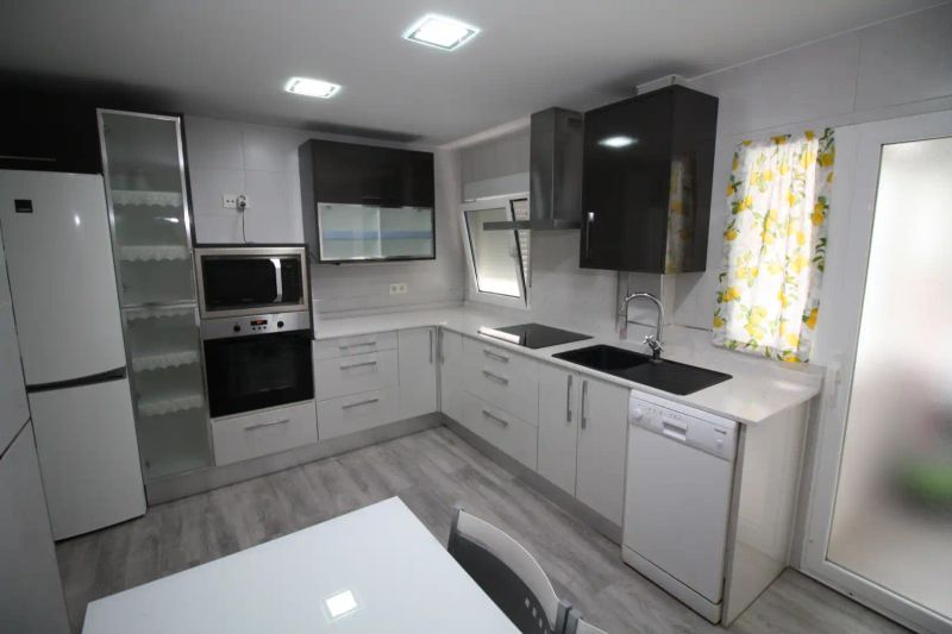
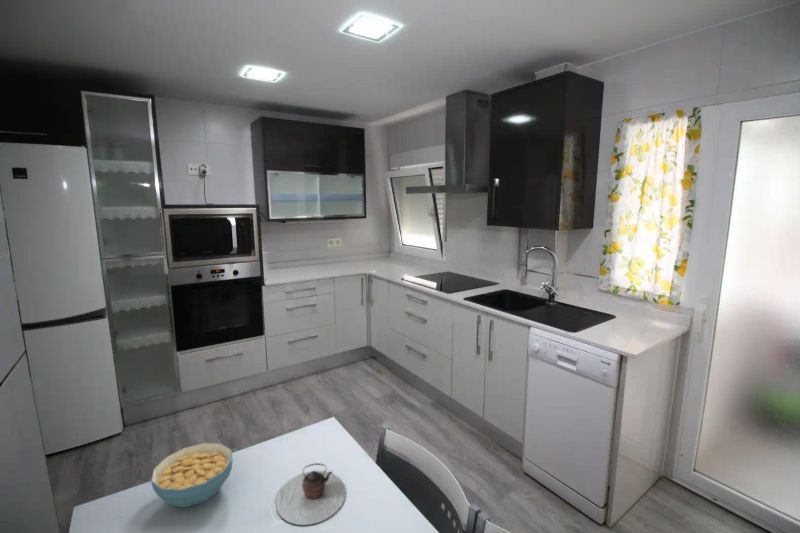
+ cereal bowl [150,442,234,508]
+ teapot [275,462,347,526]
